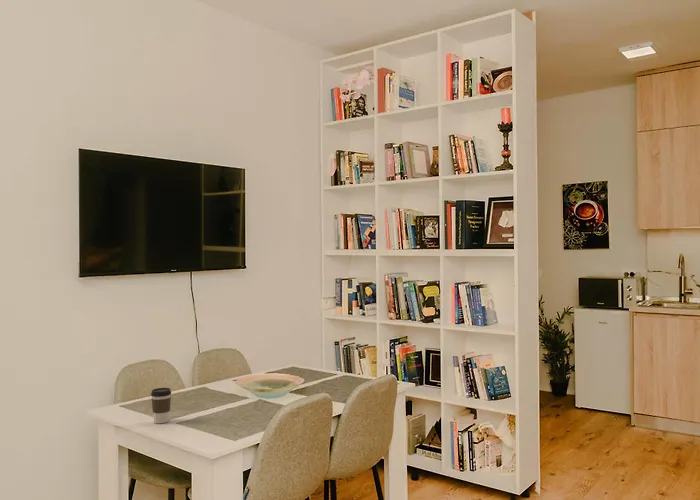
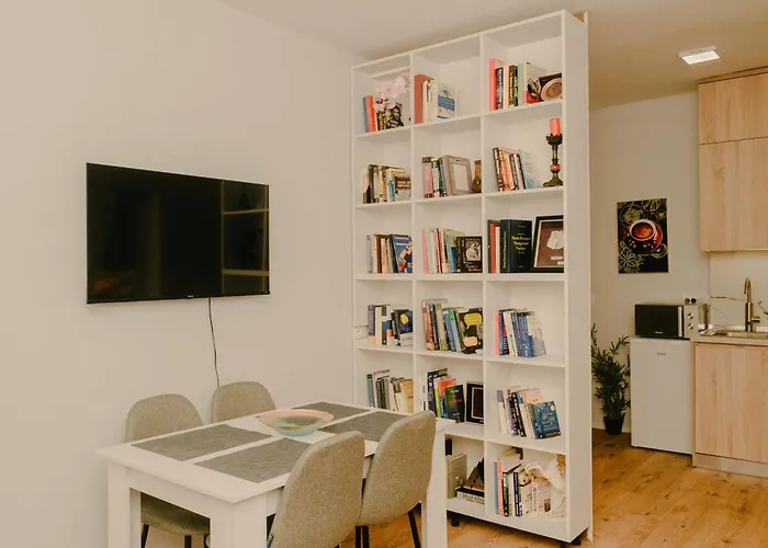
- coffee cup [150,387,172,424]
